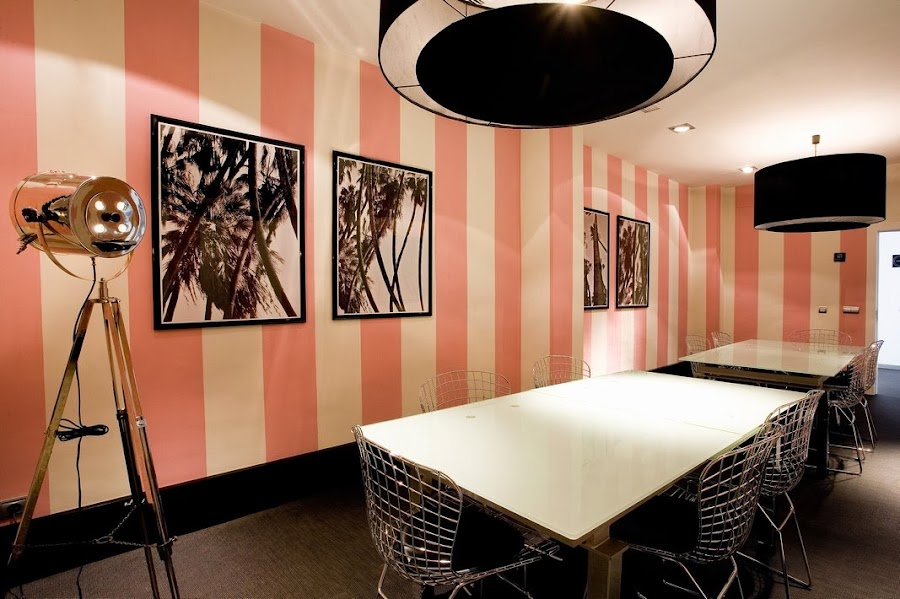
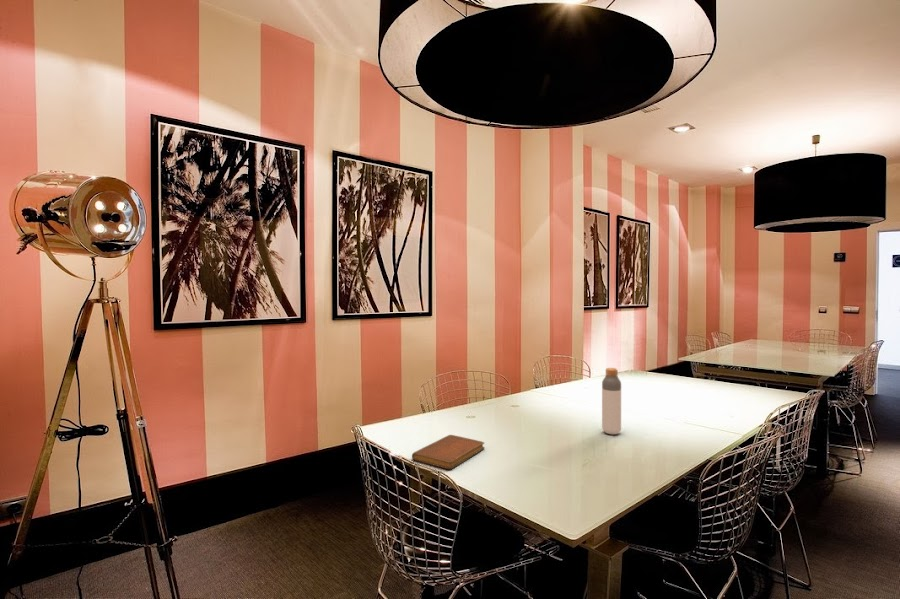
+ notebook [411,434,486,470]
+ bottle [601,367,622,435]
